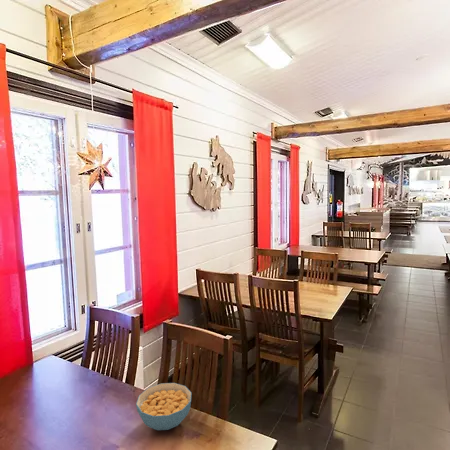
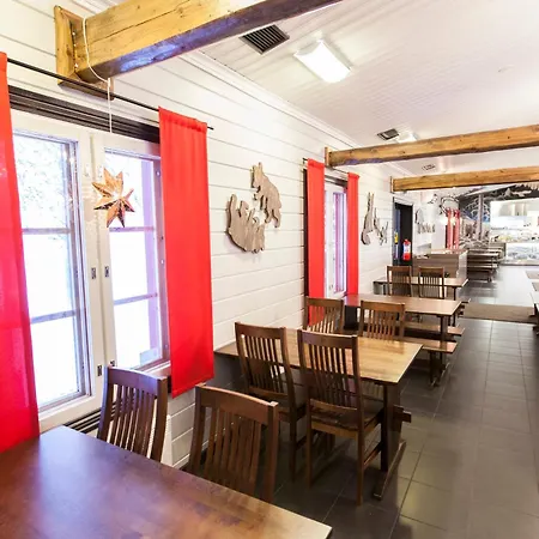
- cereal bowl [135,382,193,431]
